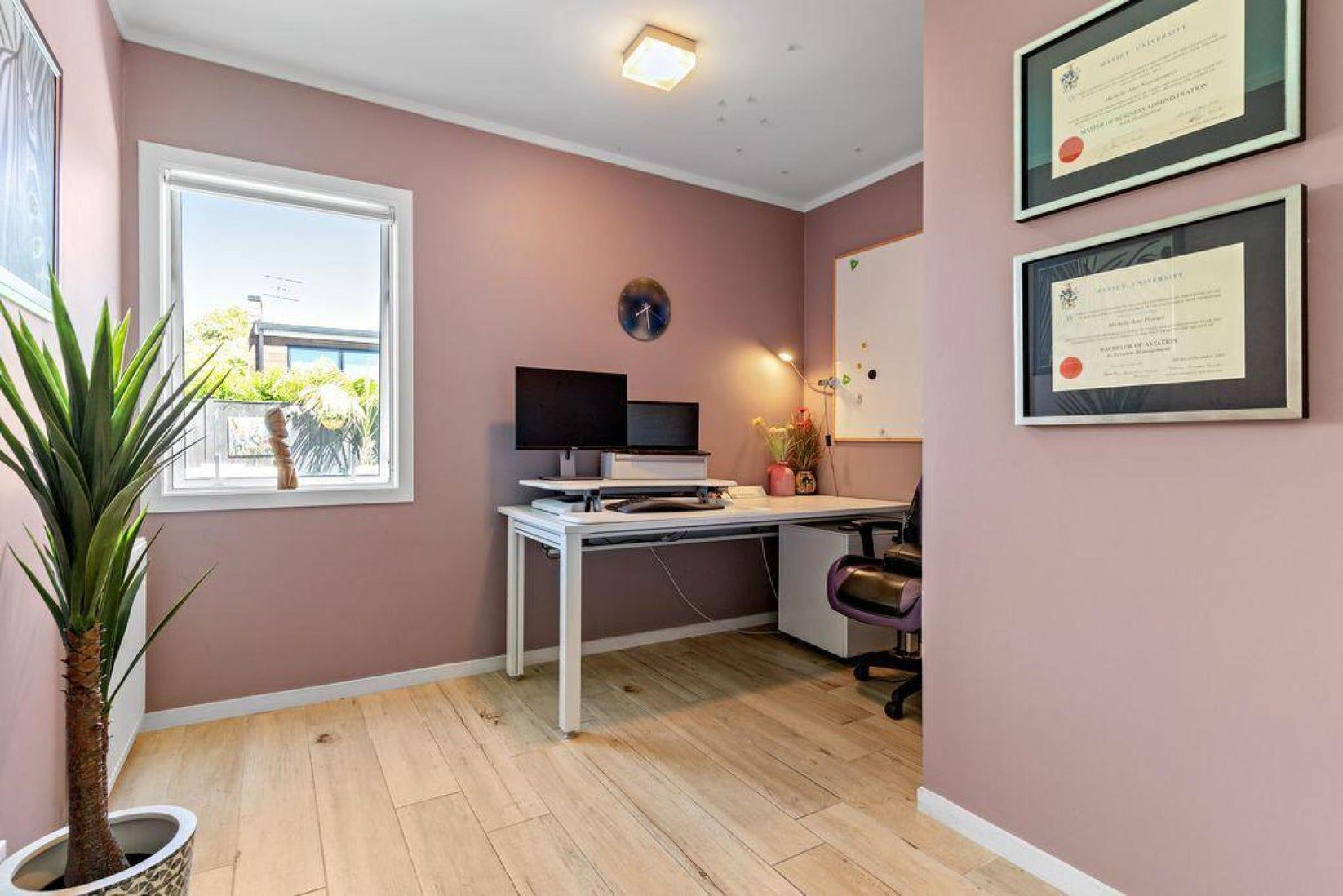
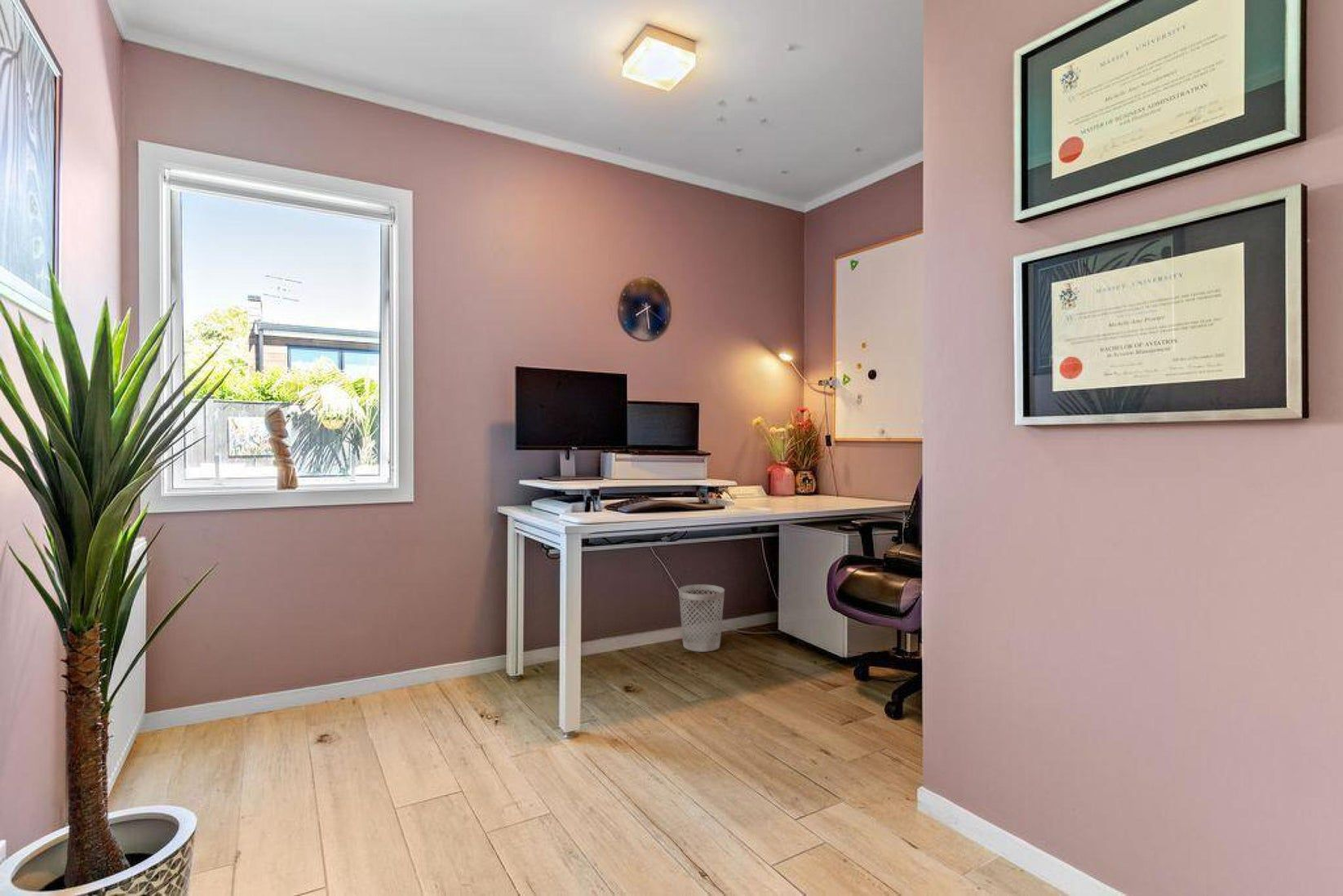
+ wastebasket [678,583,725,653]
